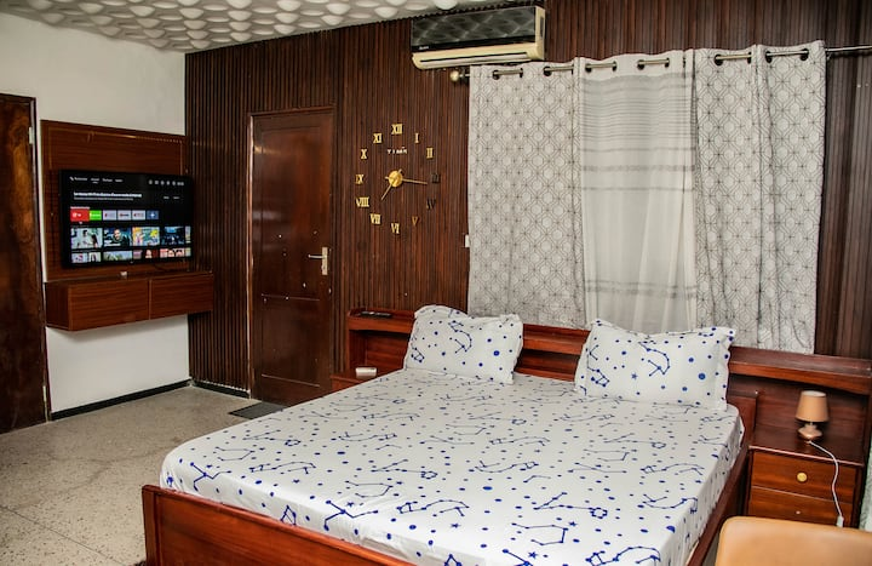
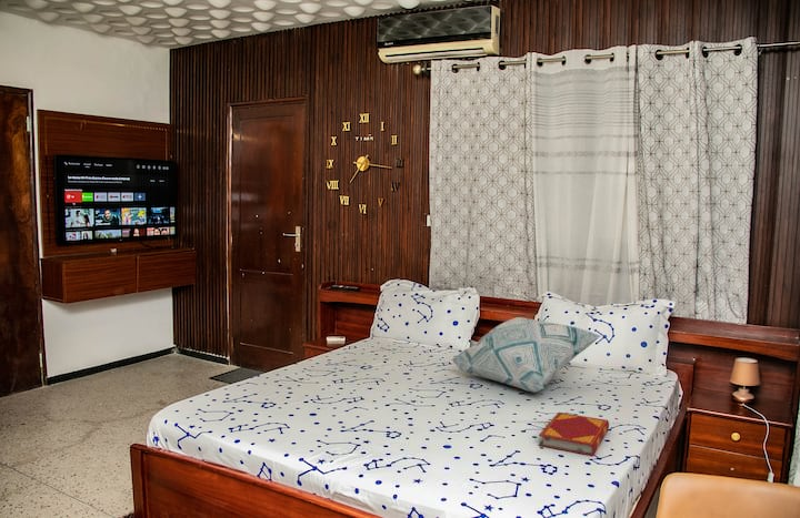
+ decorative pillow [450,316,602,394]
+ hardback book [538,412,610,457]
